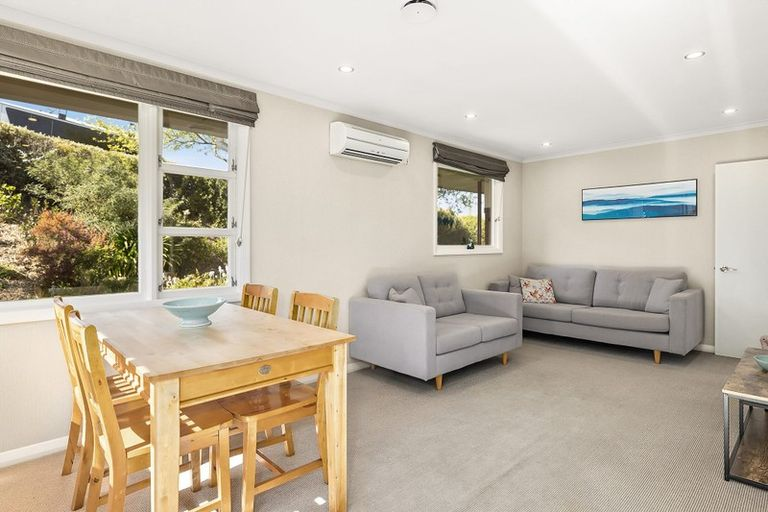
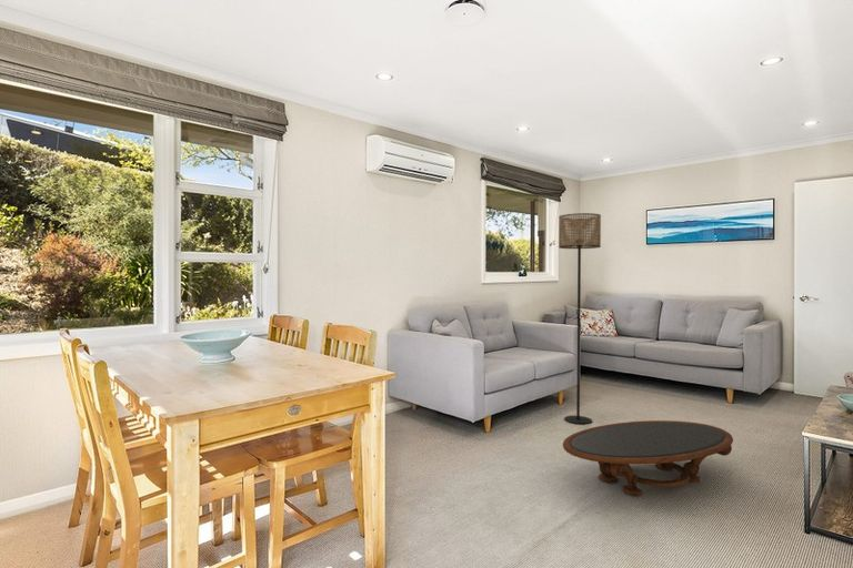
+ coffee table [562,419,734,497]
+ floor lamp [558,212,602,425]
